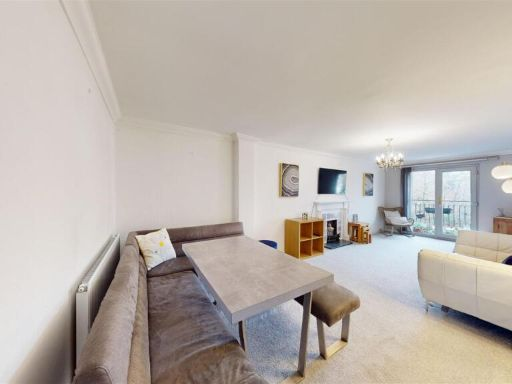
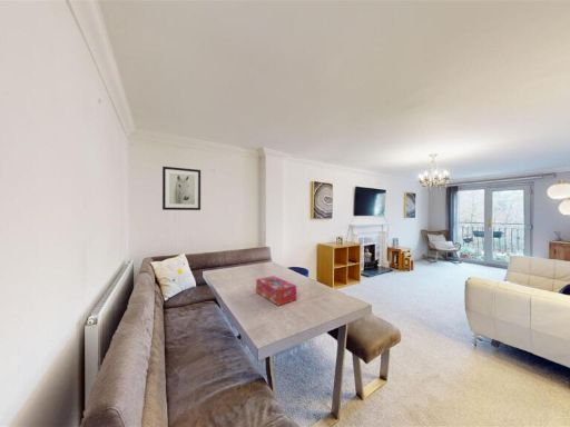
+ wall art [161,166,202,211]
+ tissue box [255,275,297,307]
